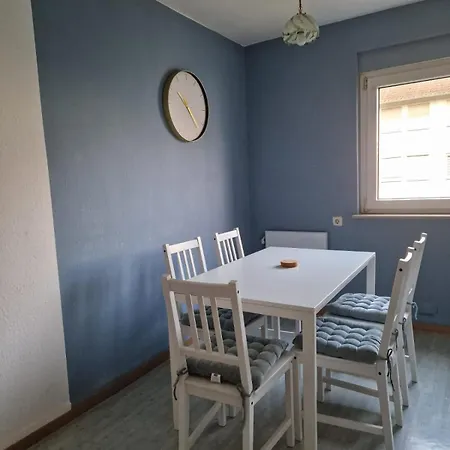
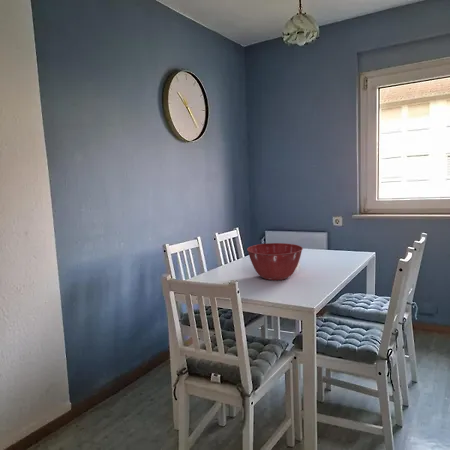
+ mixing bowl [246,242,304,281]
